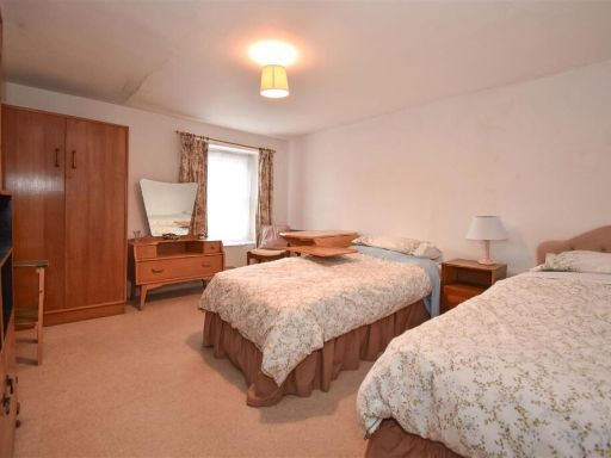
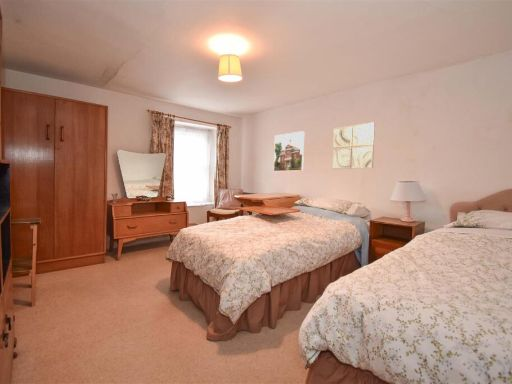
+ wall art [331,121,376,170]
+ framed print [273,130,305,172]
